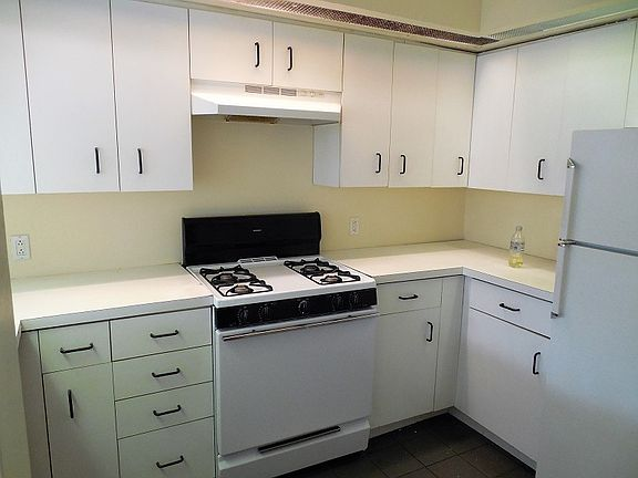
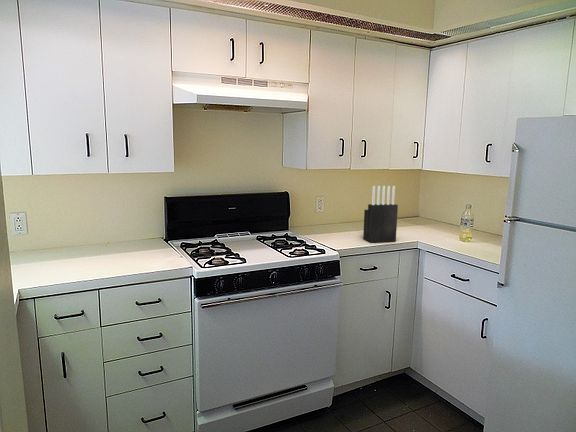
+ knife block [362,185,399,243]
